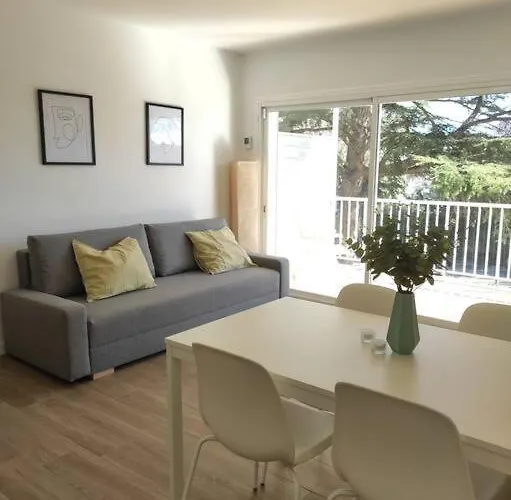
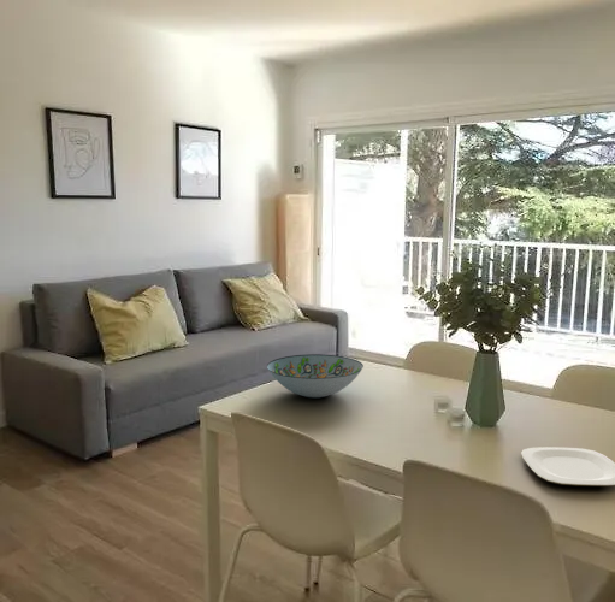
+ decorative bowl [266,353,365,399]
+ plate [520,445,615,488]
